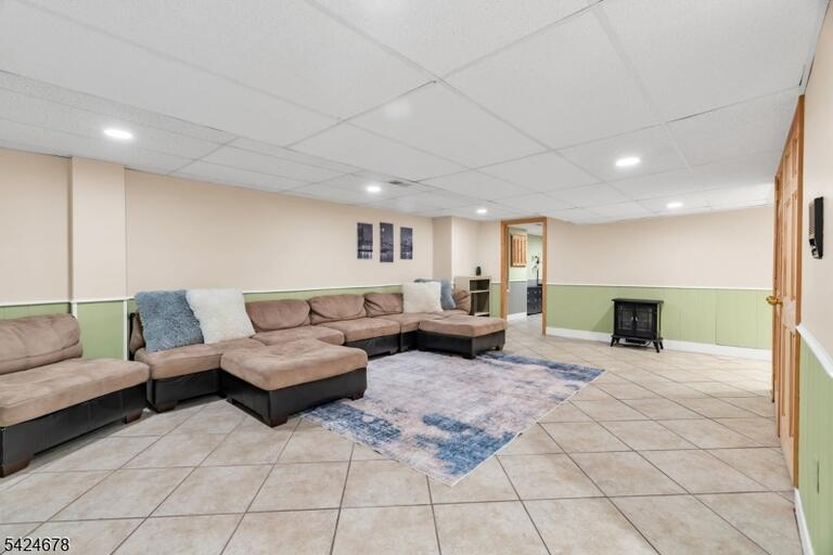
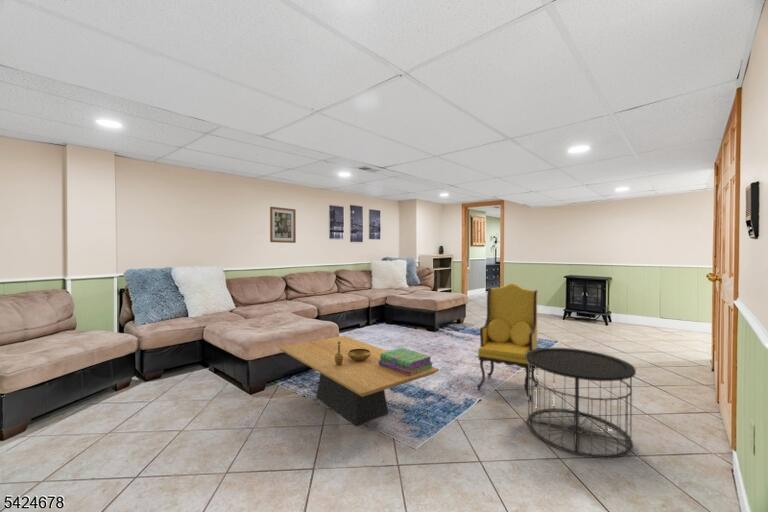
+ decorative bowl [335,341,371,366]
+ wall art [269,206,297,244]
+ coffee table [278,335,440,426]
+ armchair [476,282,539,402]
+ side table [526,347,637,460]
+ stack of books [378,347,433,376]
